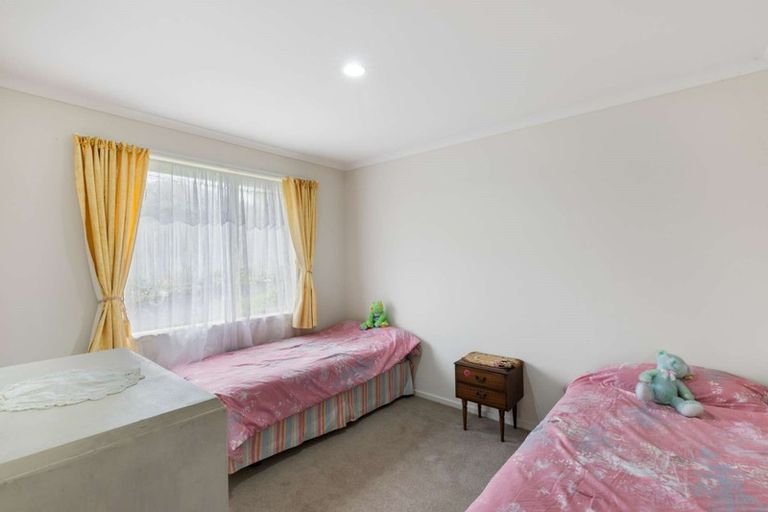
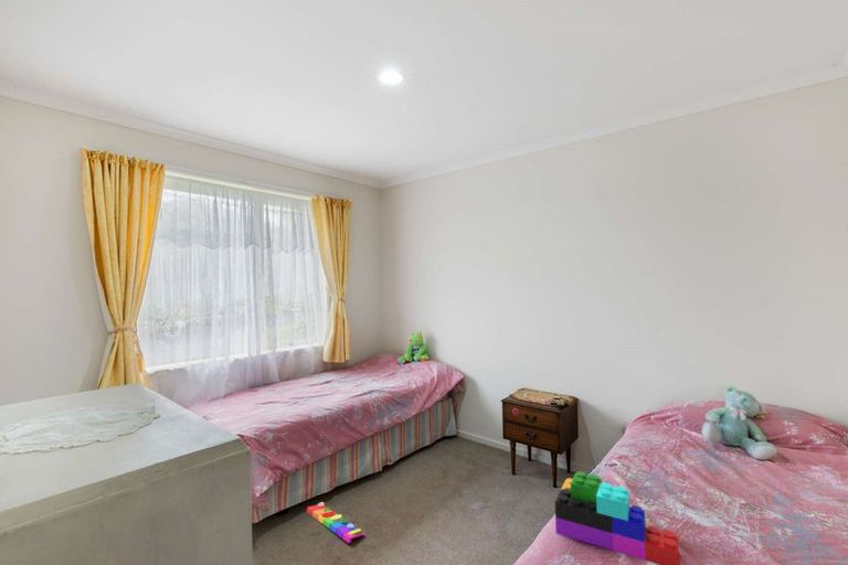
+ knob puzzle [306,501,365,544]
+ toy blocks [554,470,681,565]
